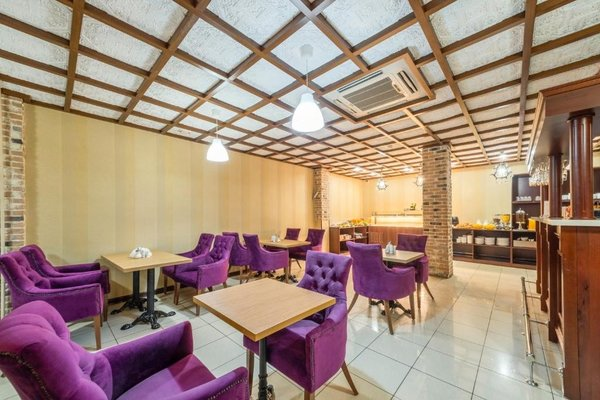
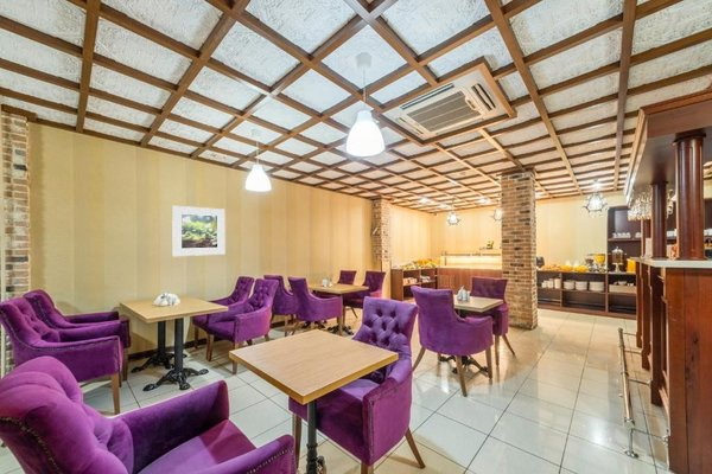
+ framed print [171,205,225,257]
